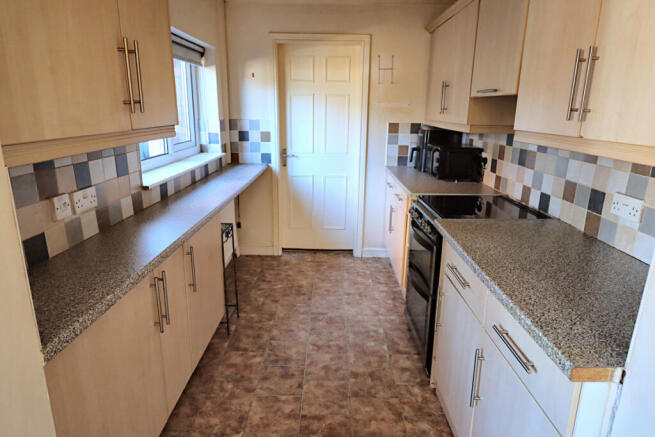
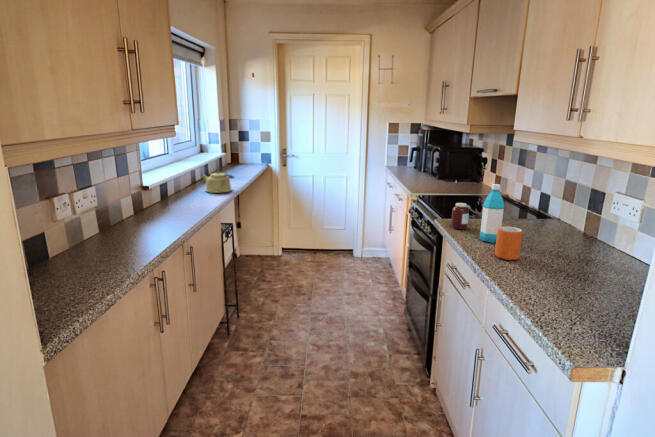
+ water bottle [479,183,506,244]
+ kettle [201,170,235,194]
+ jar [450,202,478,230]
+ mug [494,225,524,261]
